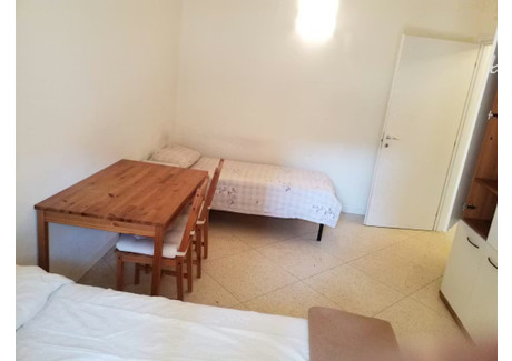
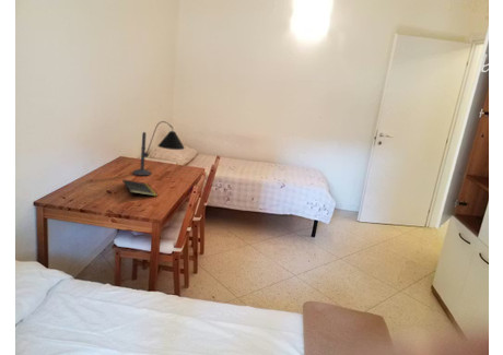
+ desk lamp [131,120,186,177]
+ notepad [121,178,159,199]
